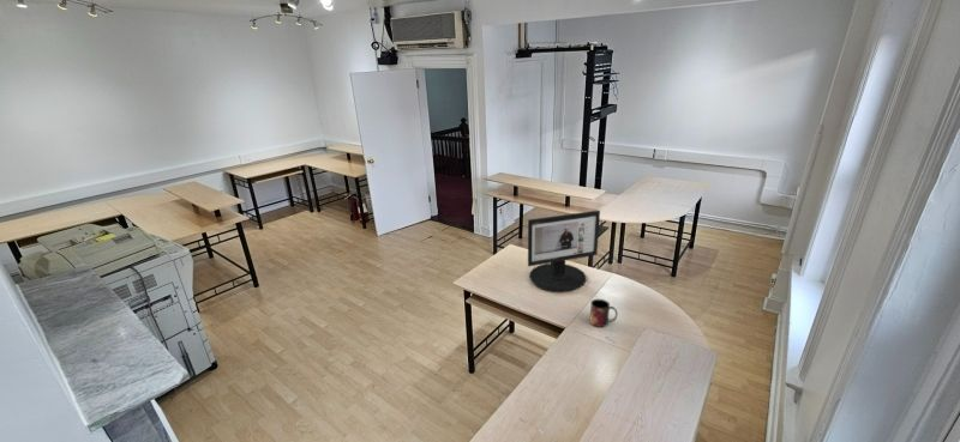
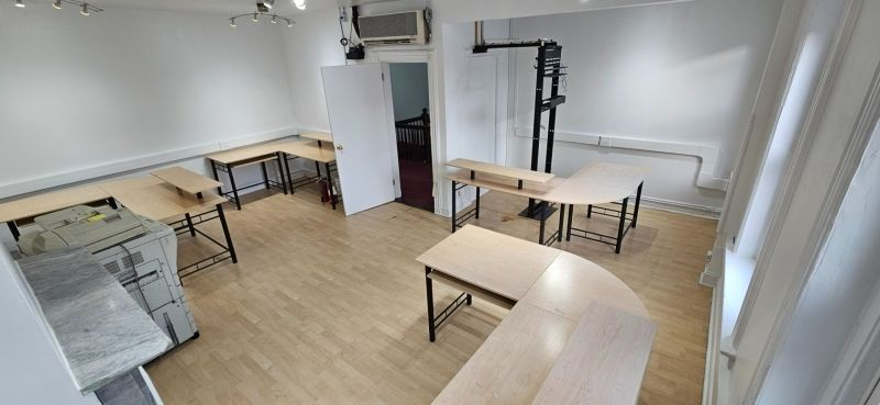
- computer monitor [527,210,601,293]
- mug [588,298,618,328]
